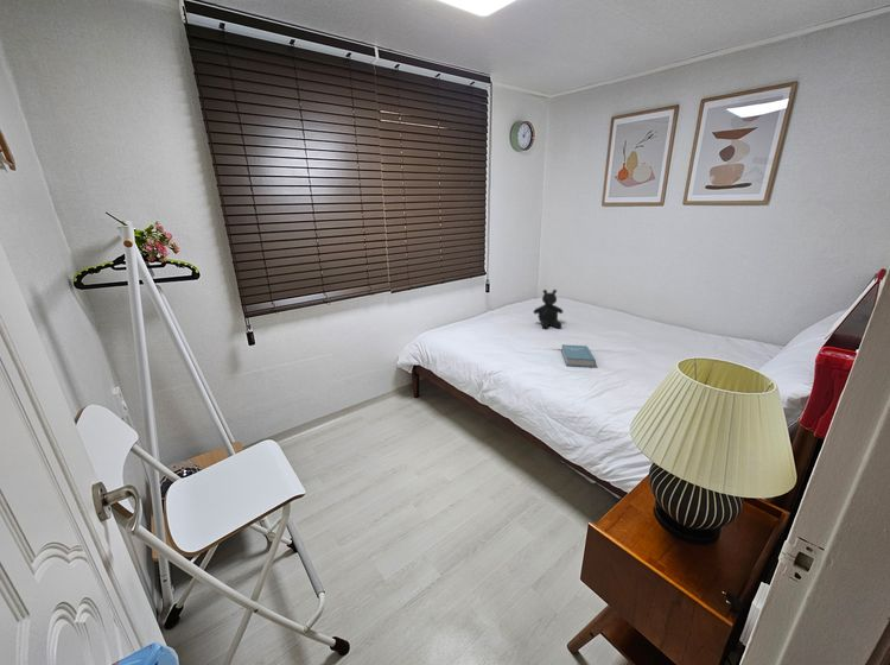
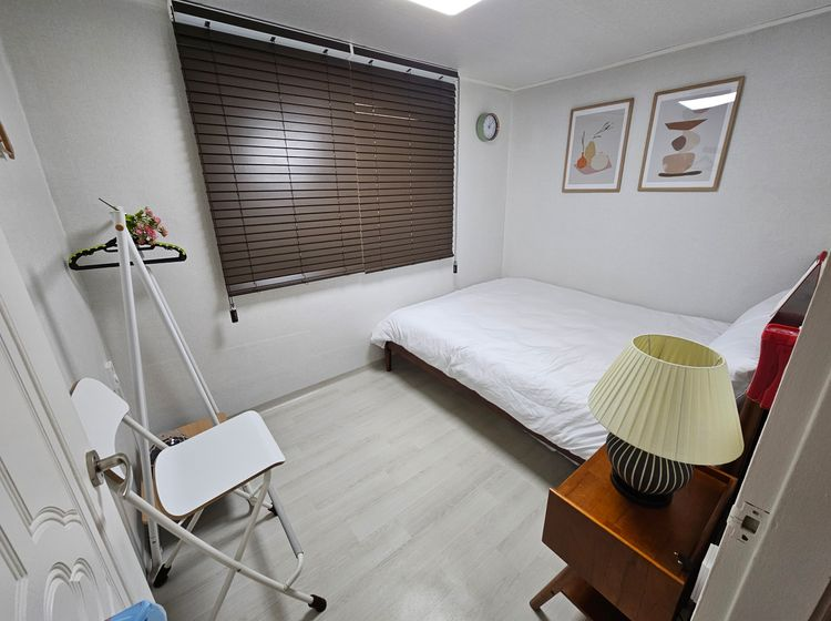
- teddy bear [533,289,564,329]
- book [560,343,597,368]
